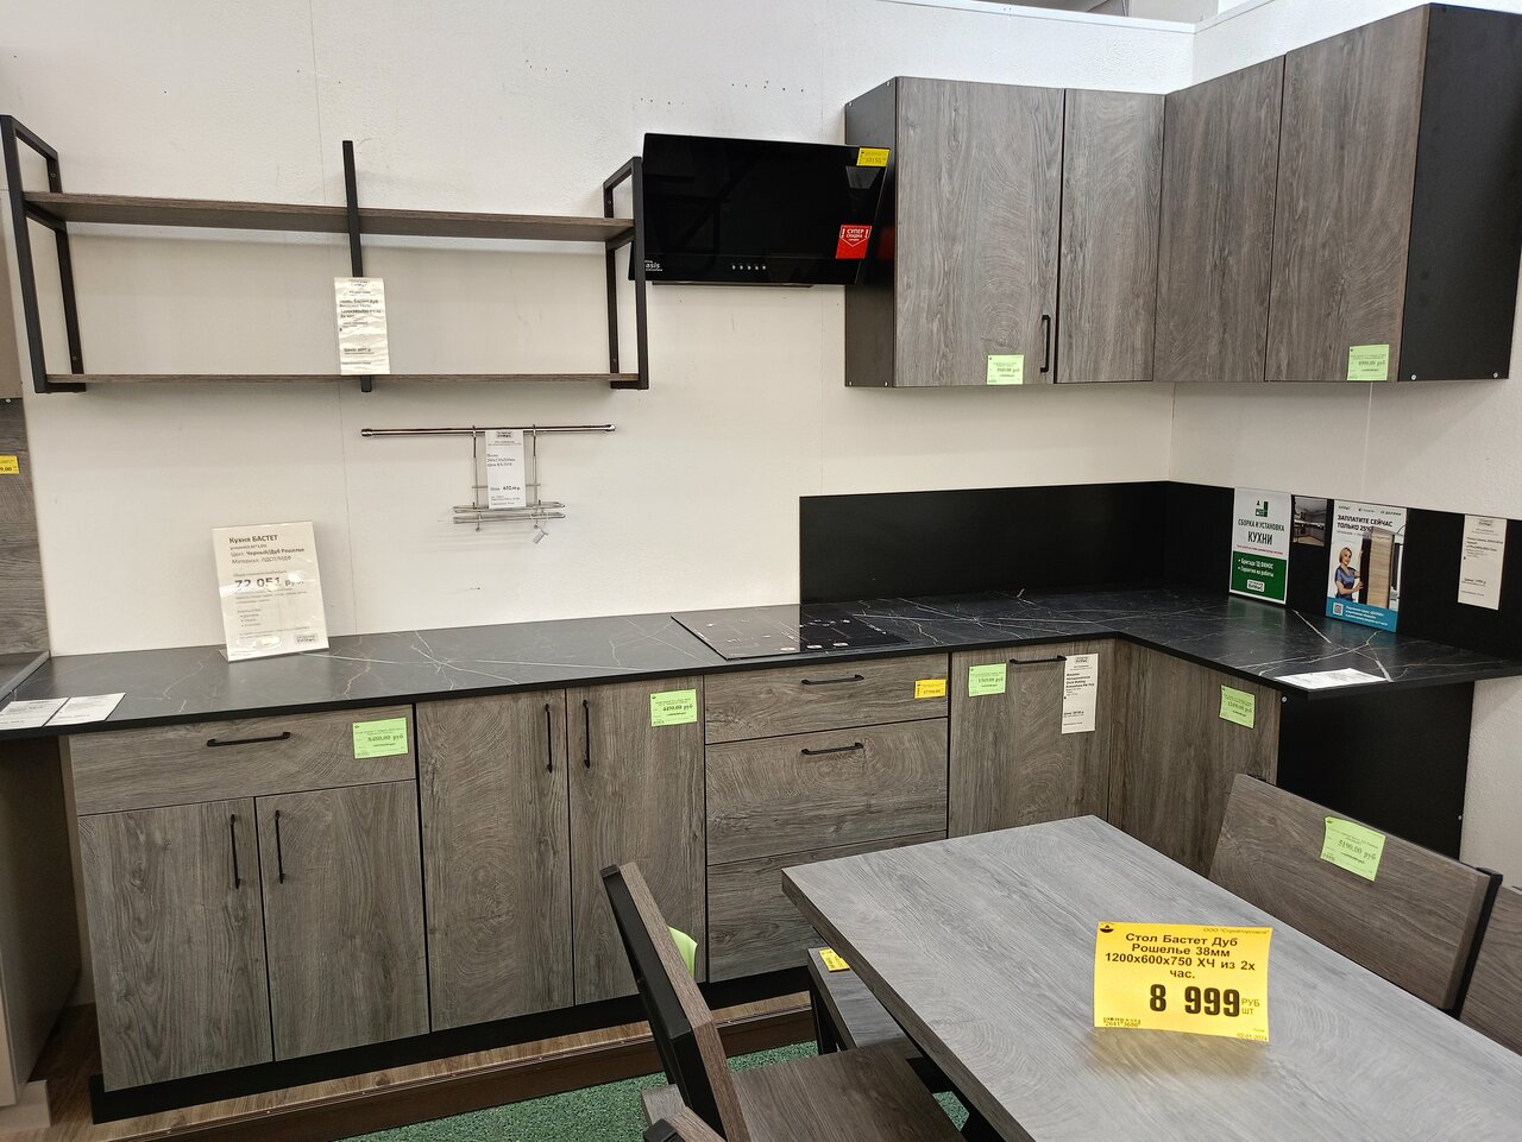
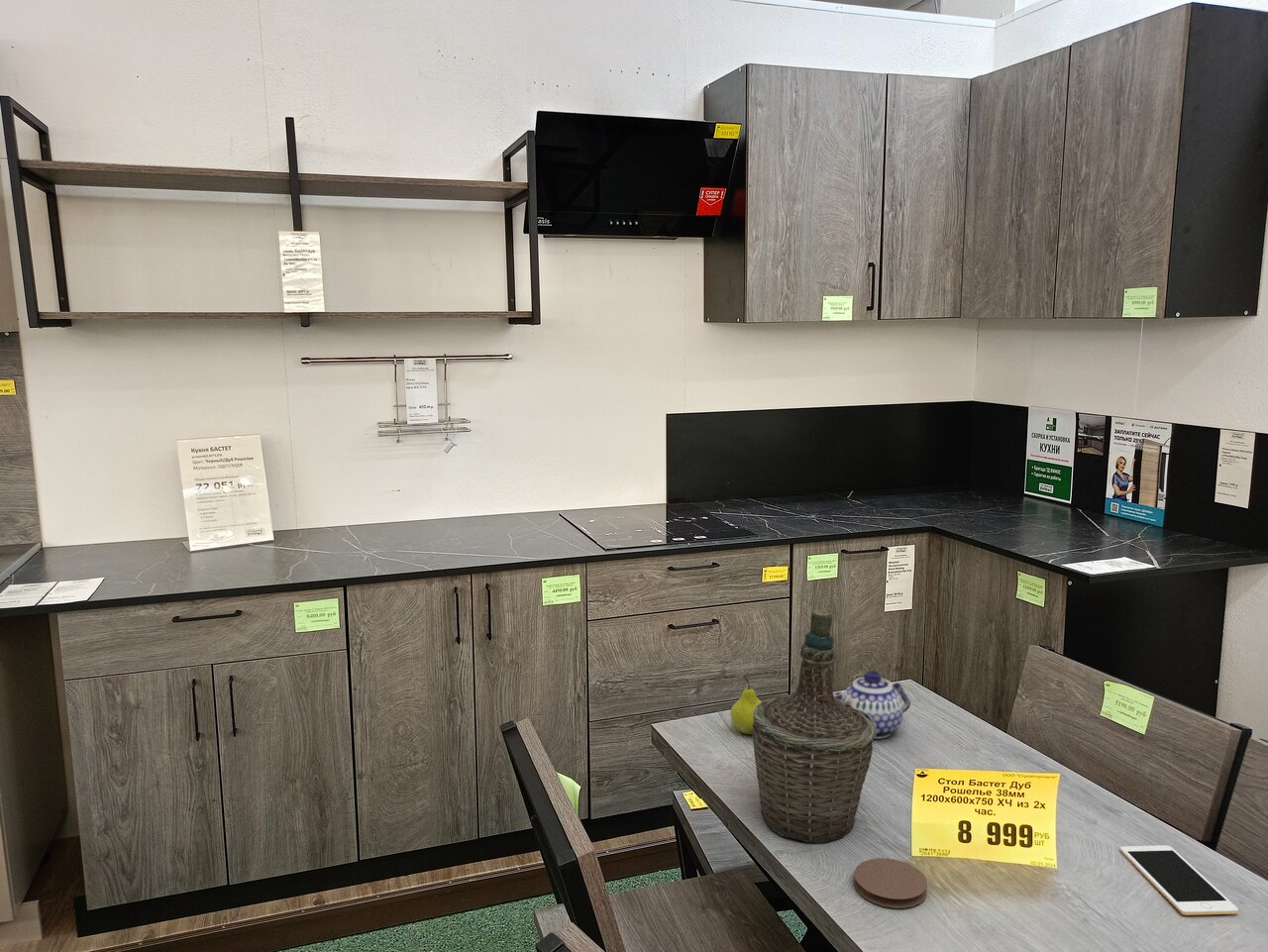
+ bottle [751,609,876,844]
+ coaster [853,857,928,909]
+ fruit [730,675,762,735]
+ cell phone [1119,844,1239,916]
+ teapot [833,670,911,740]
